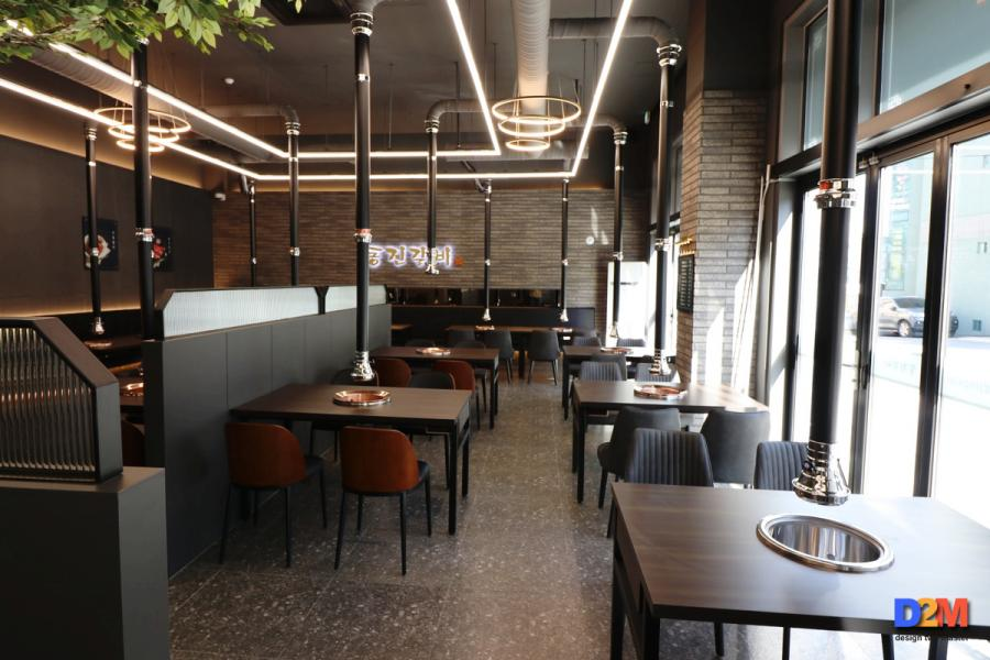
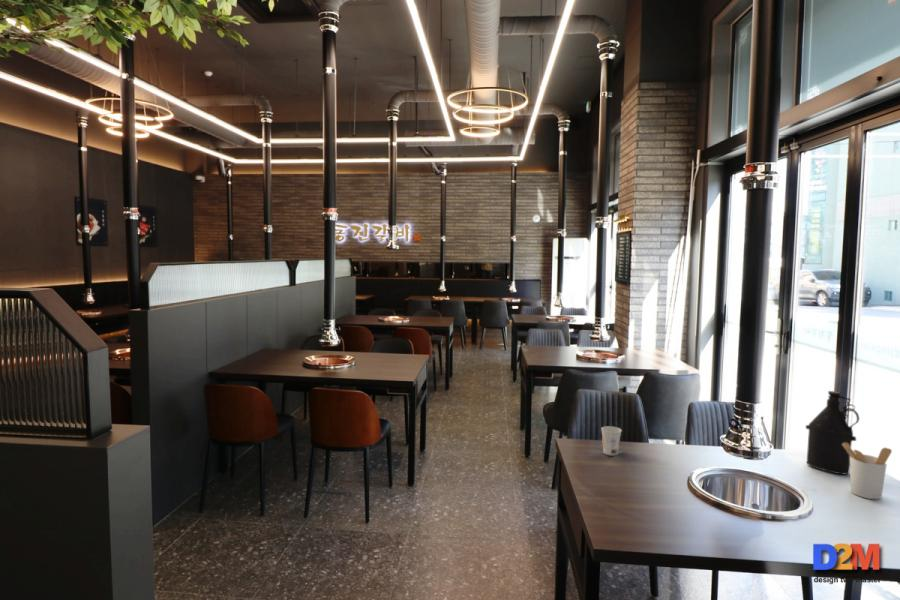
+ bottle [805,390,860,475]
+ cup [600,425,623,457]
+ utensil holder [842,443,893,500]
